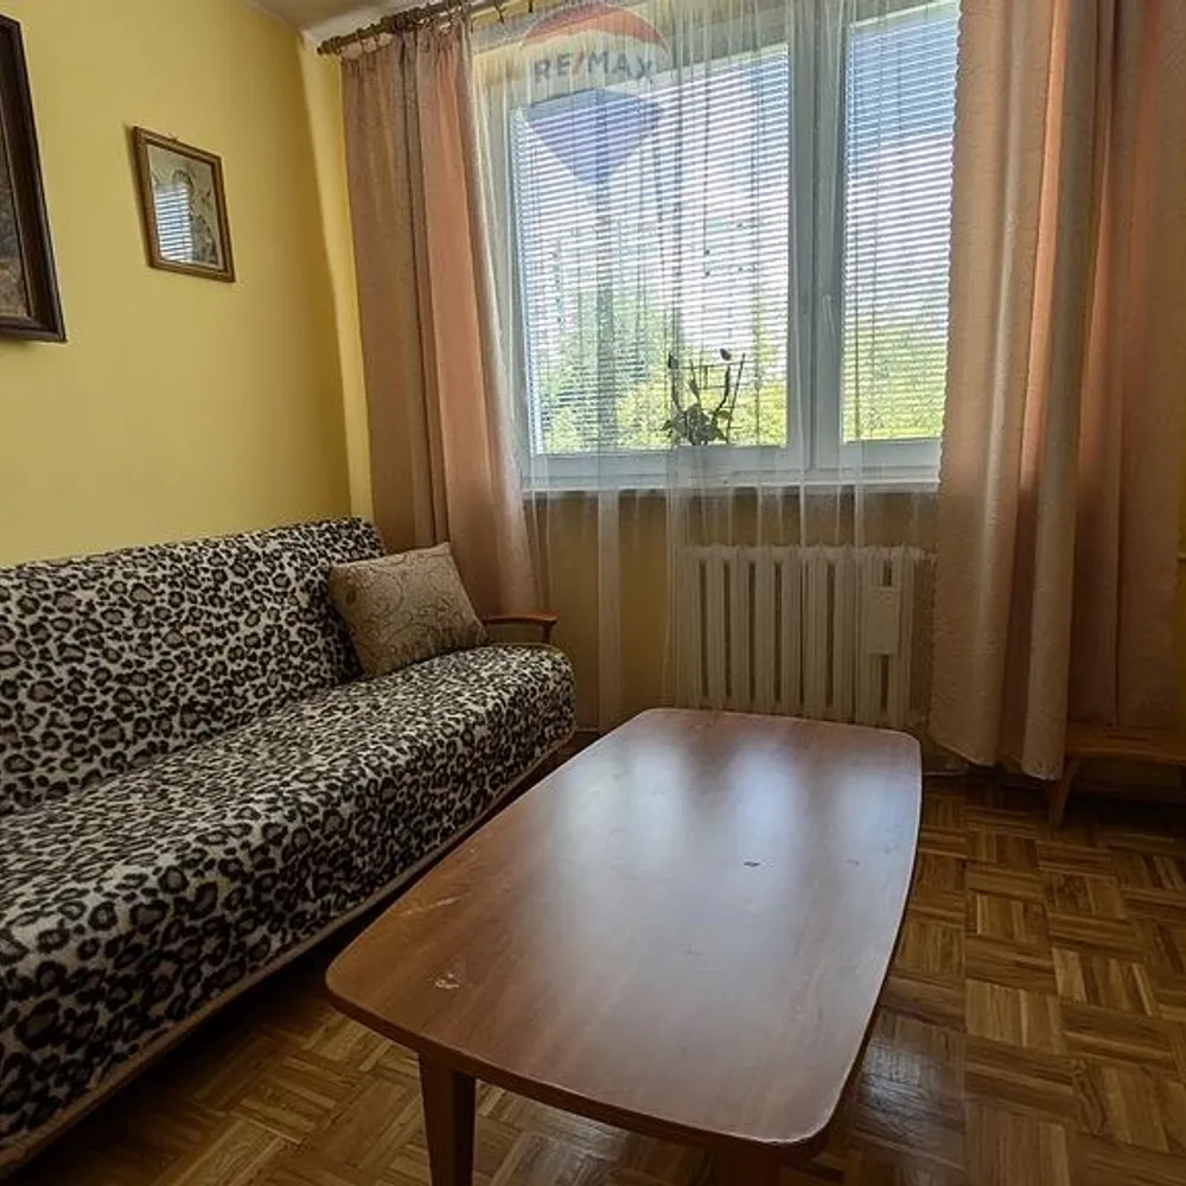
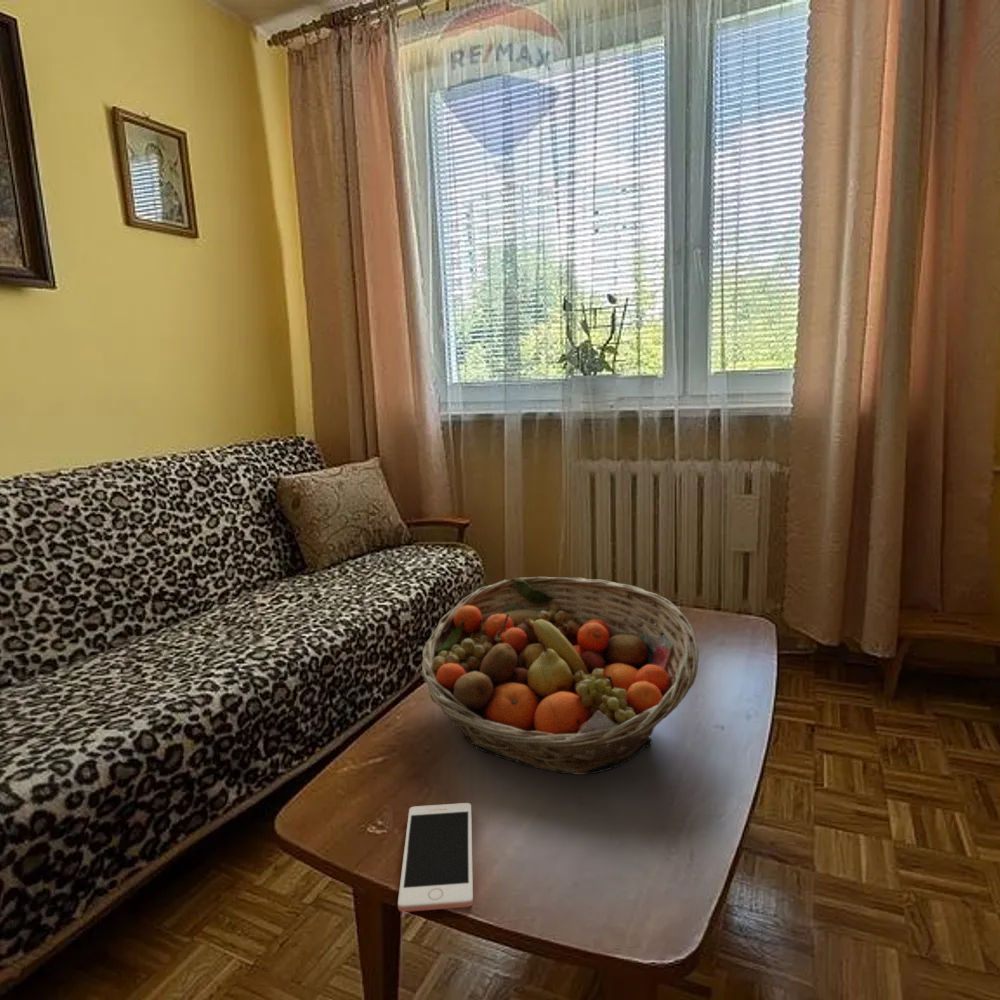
+ fruit basket [419,576,700,776]
+ cell phone [397,802,474,913]
